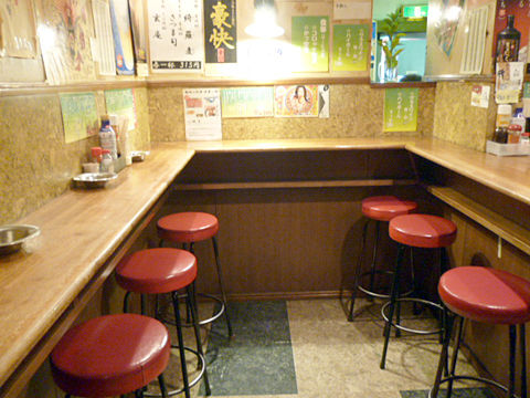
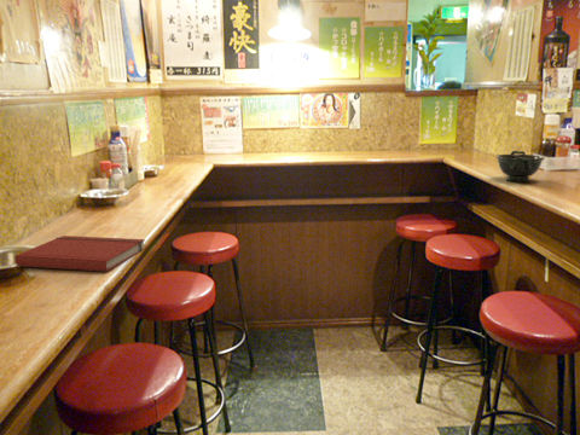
+ book [13,234,147,273]
+ bowl [494,150,546,184]
